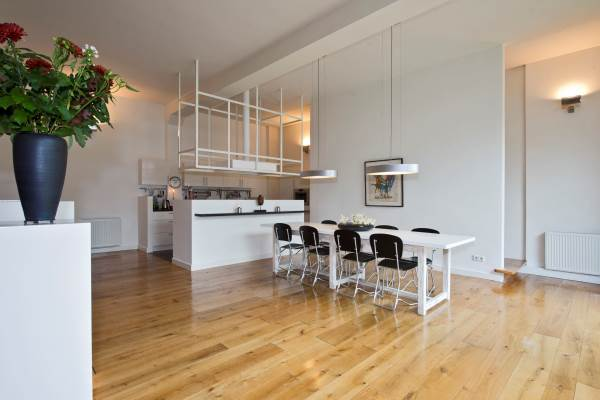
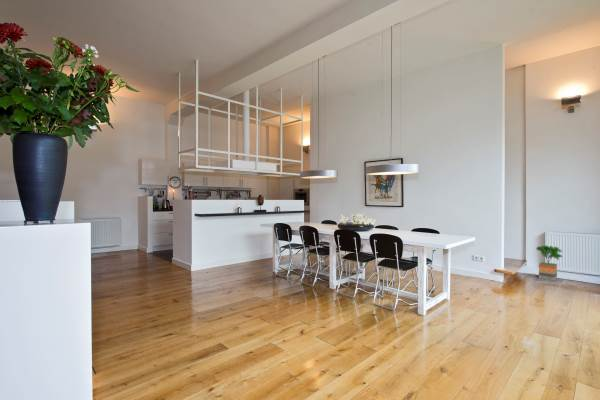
+ potted tree [536,244,564,282]
